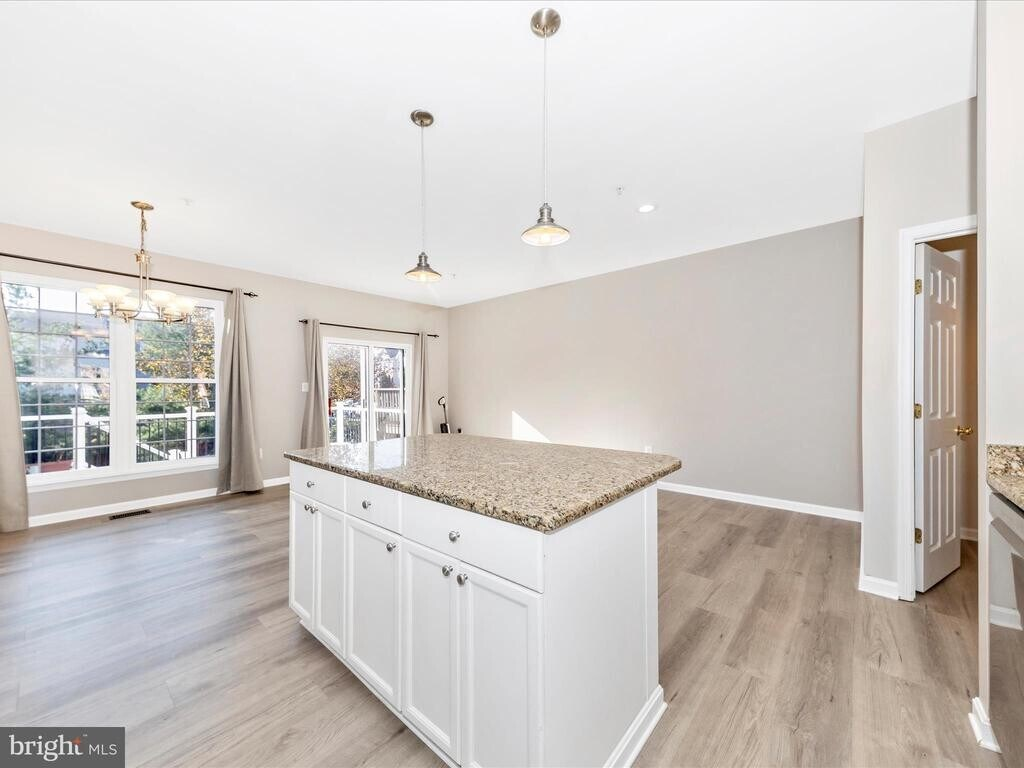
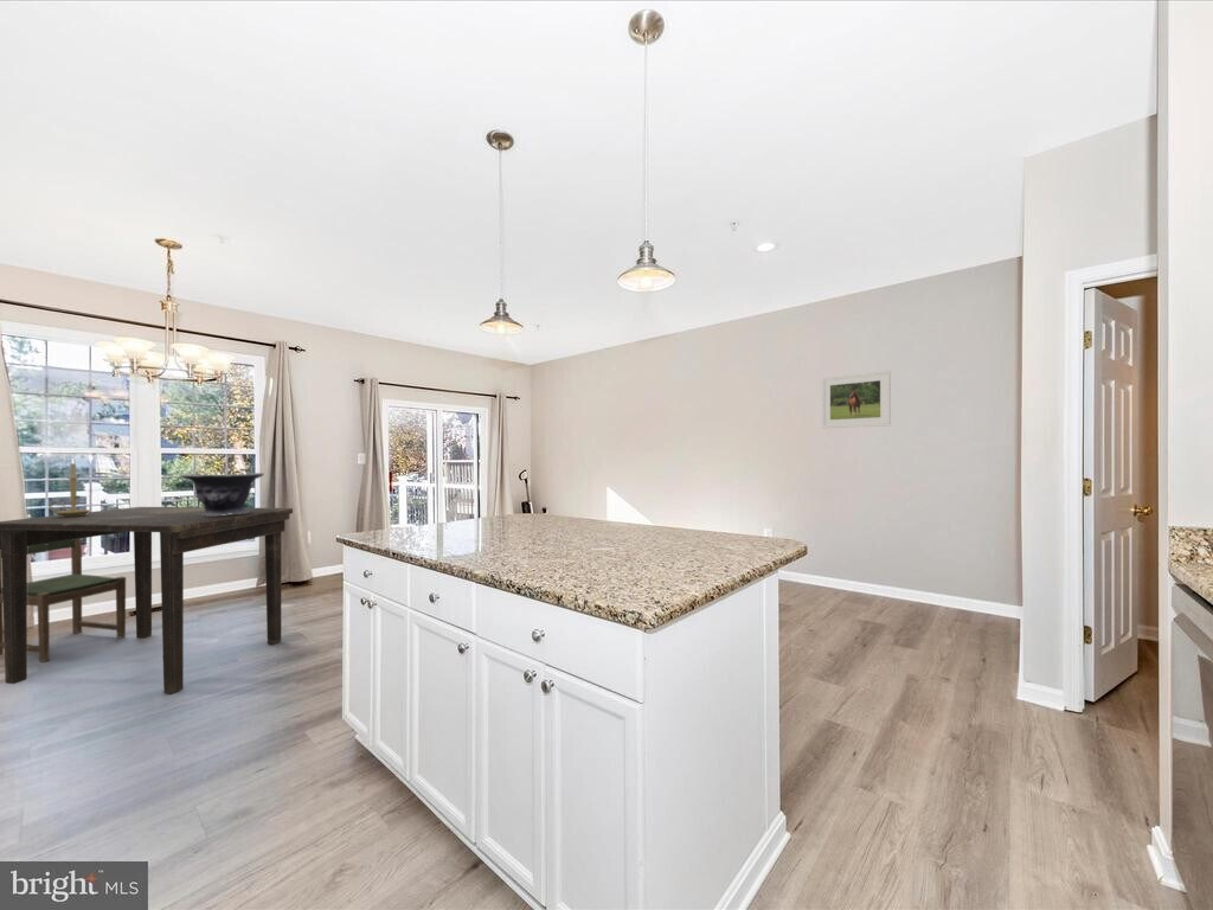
+ candle holder [47,457,92,517]
+ dining table [0,506,294,694]
+ dining chair [0,539,127,664]
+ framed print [821,370,892,429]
+ decorative bowl [179,472,265,515]
